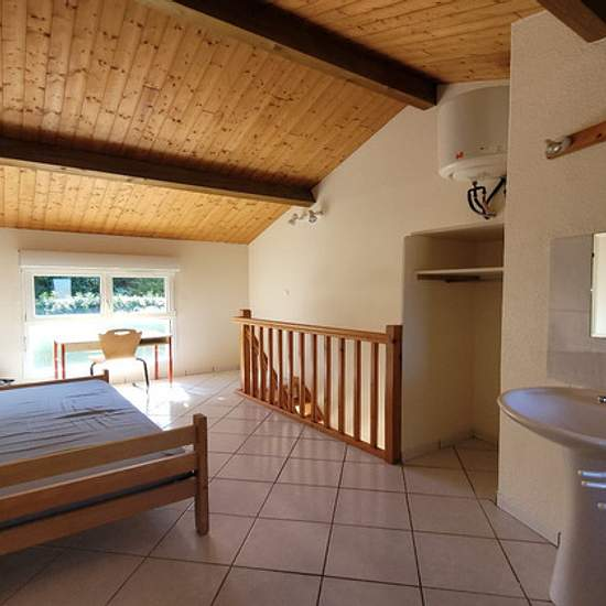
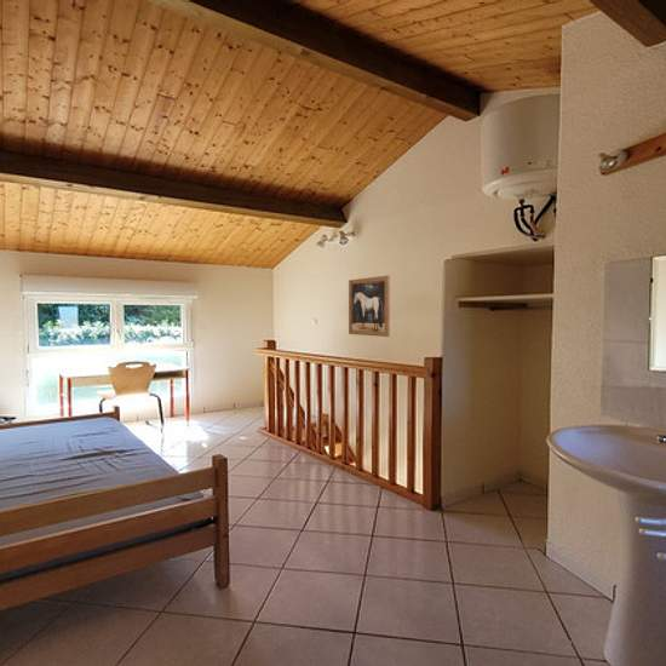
+ wall art [348,275,391,338]
